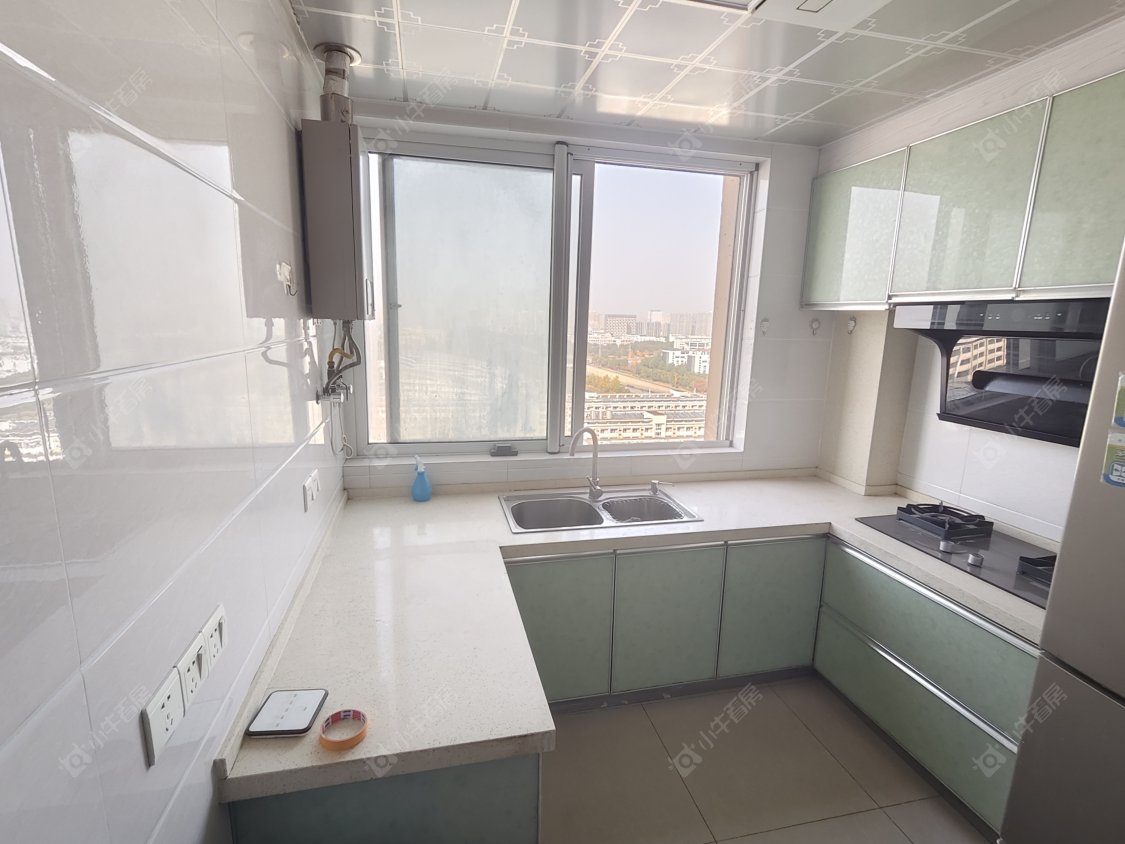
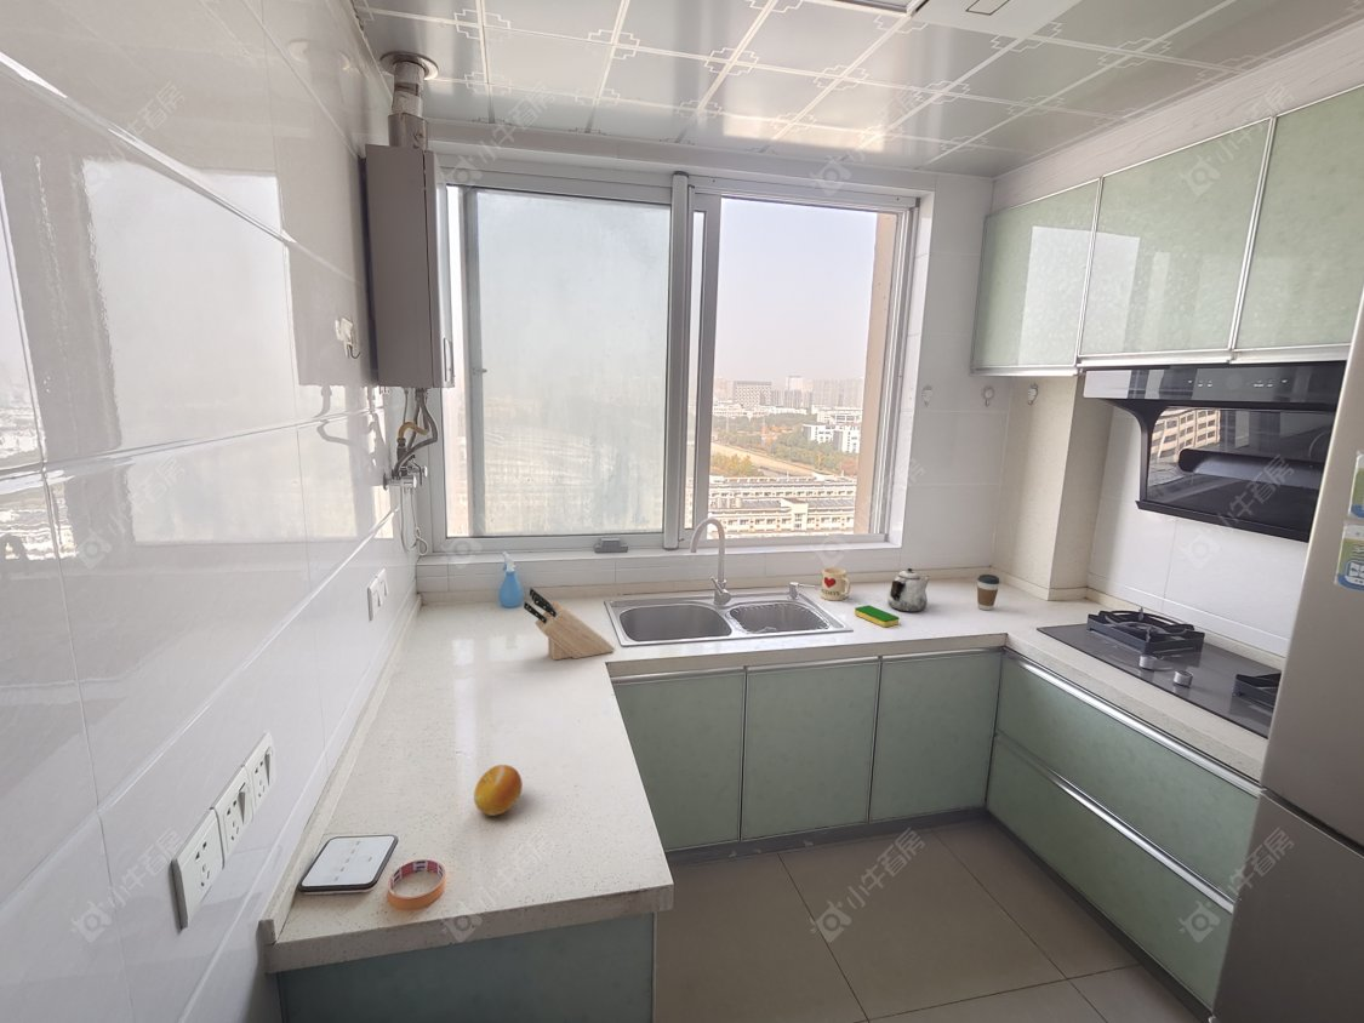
+ coffee cup [976,573,1000,611]
+ dish sponge [854,604,900,628]
+ knife block [523,587,616,661]
+ mug [820,567,851,602]
+ teapot [886,567,931,613]
+ fruit [473,764,524,817]
